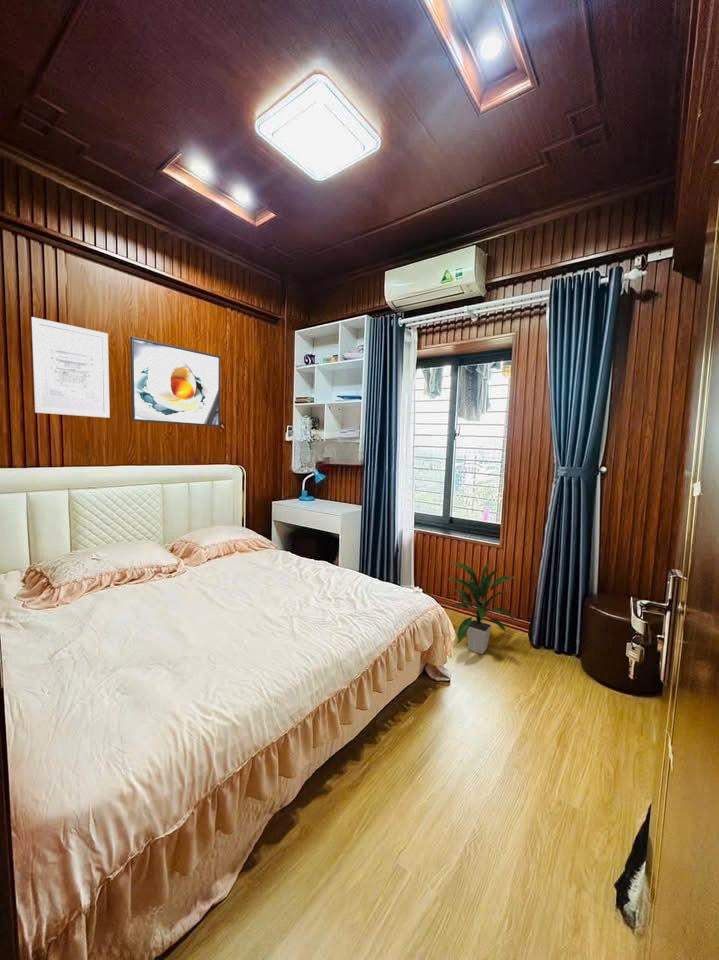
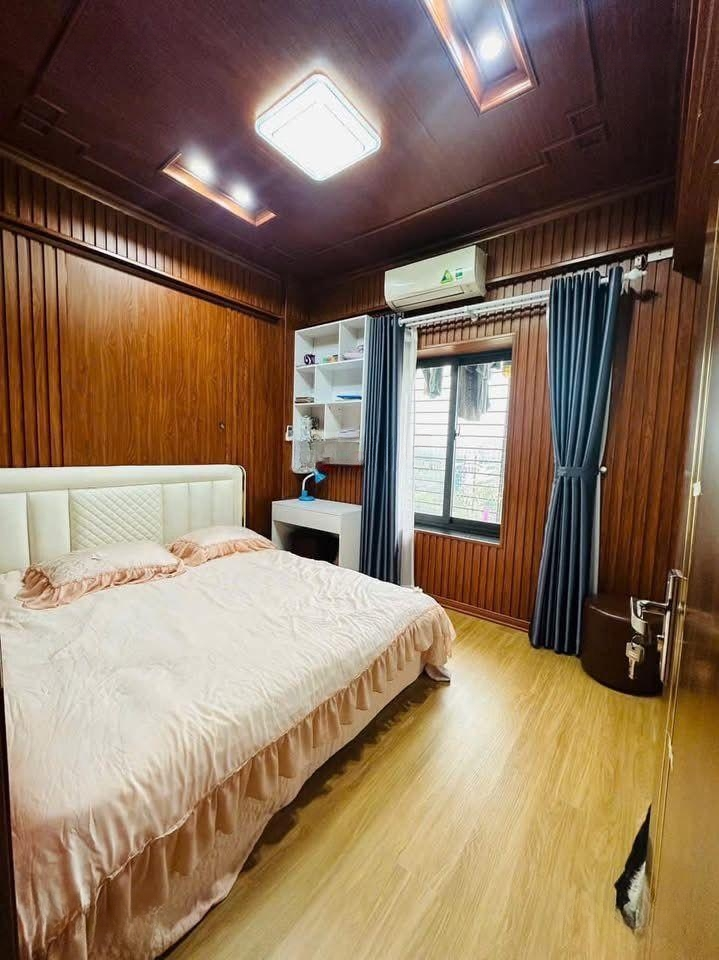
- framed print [129,335,221,428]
- wall art [30,316,111,419]
- indoor plant [444,560,517,655]
